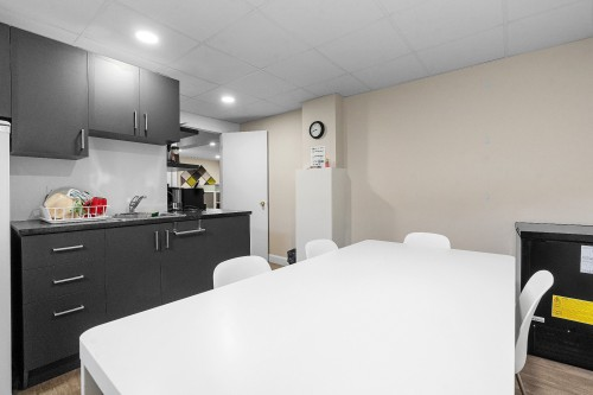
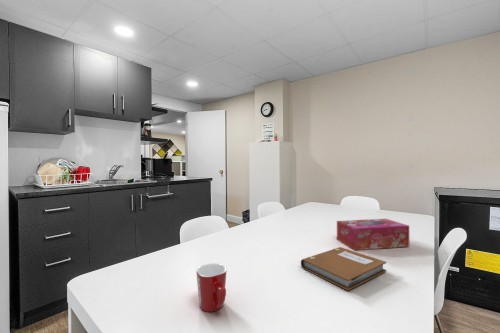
+ mug [195,262,228,313]
+ tissue box [336,218,410,251]
+ notebook [300,246,387,291]
